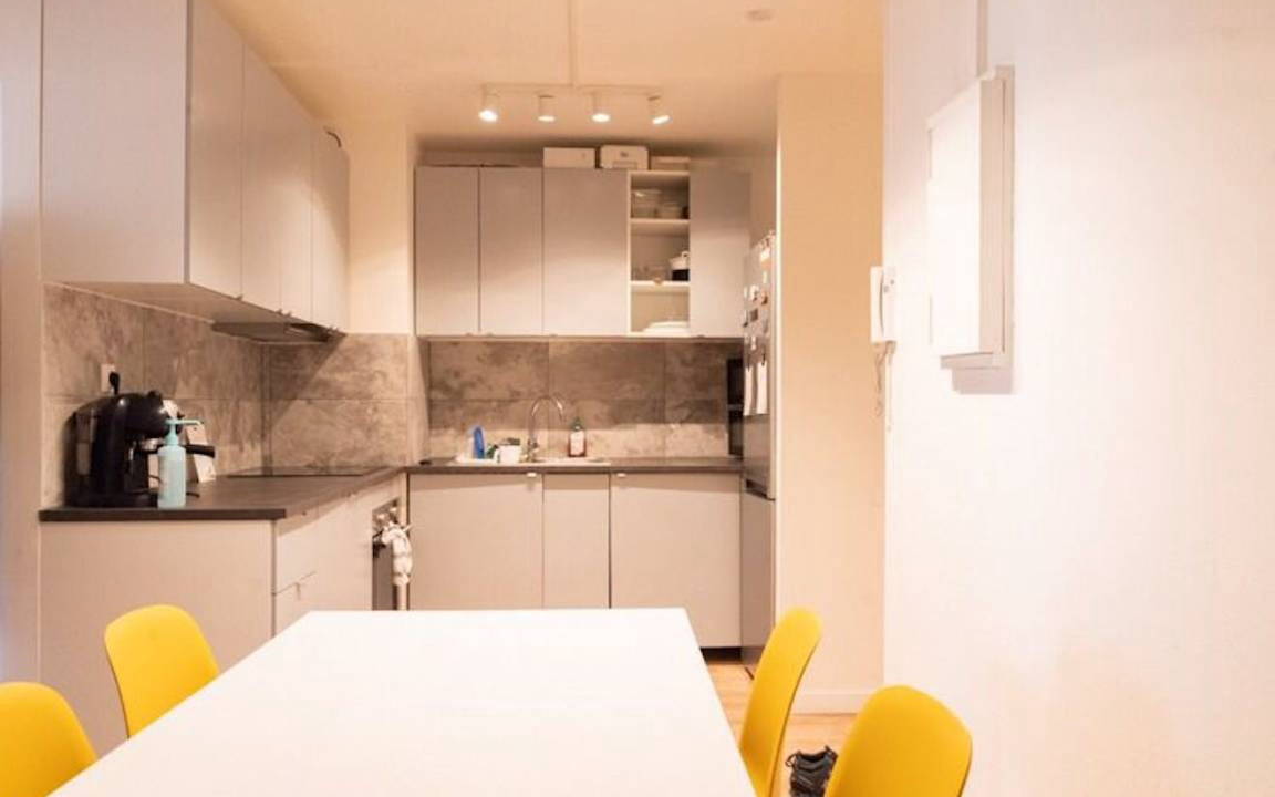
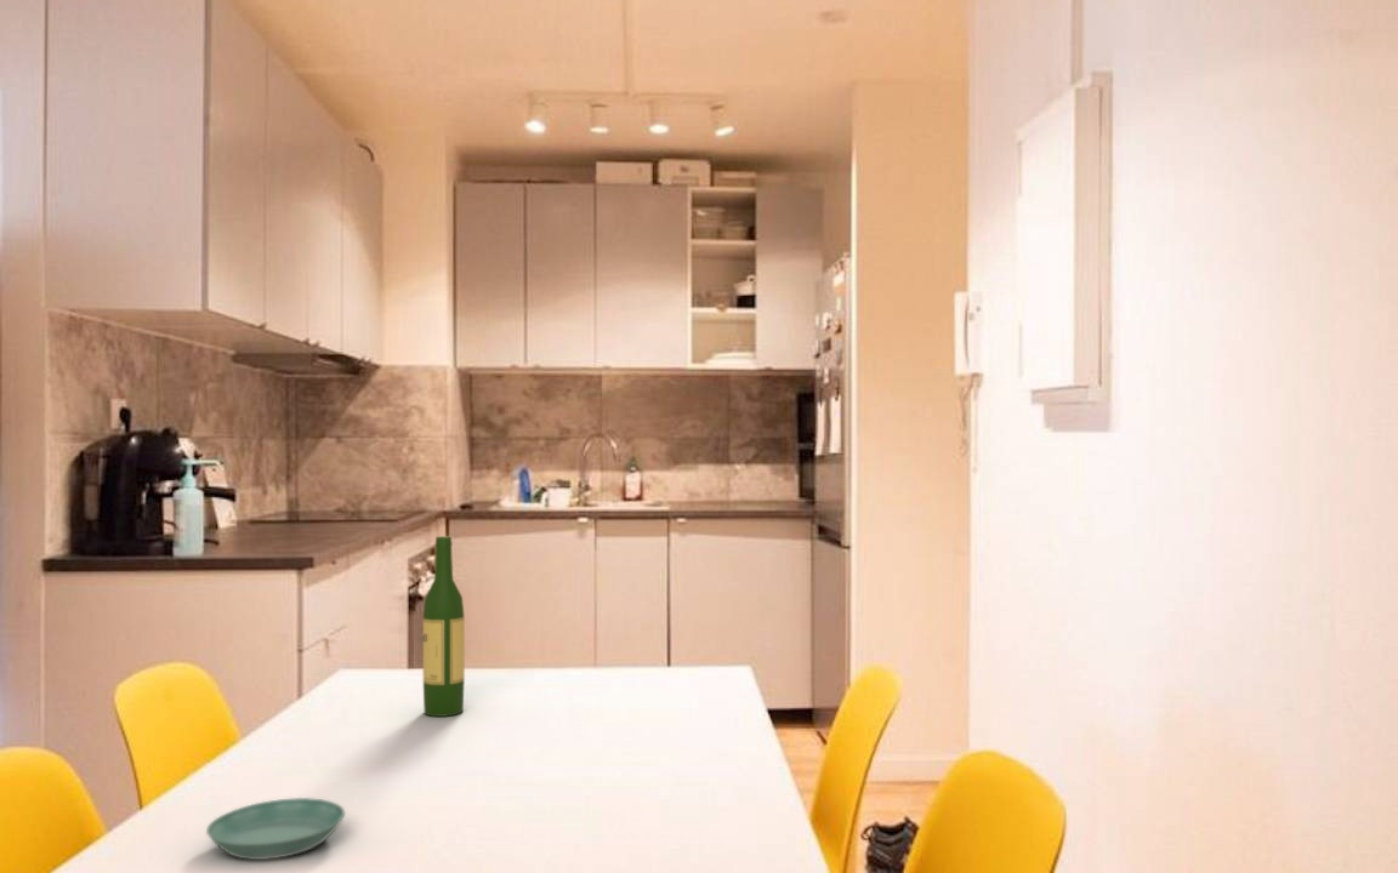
+ saucer [205,797,346,861]
+ wine bottle [422,535,466,718]
